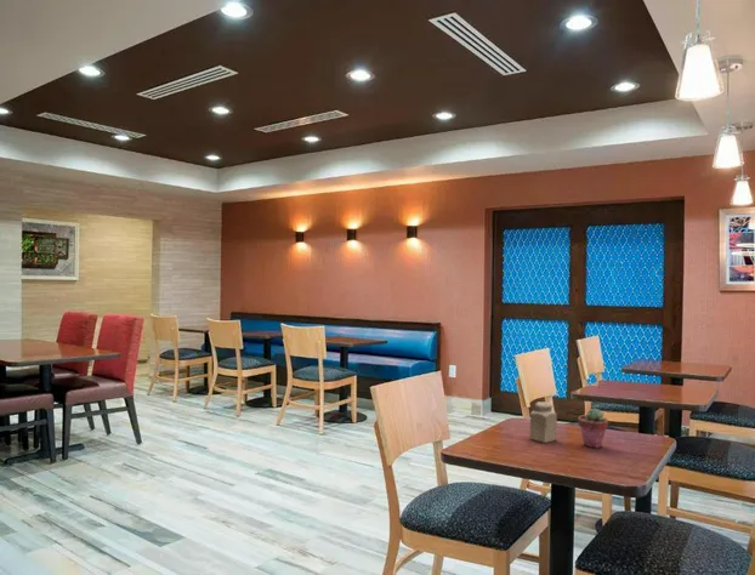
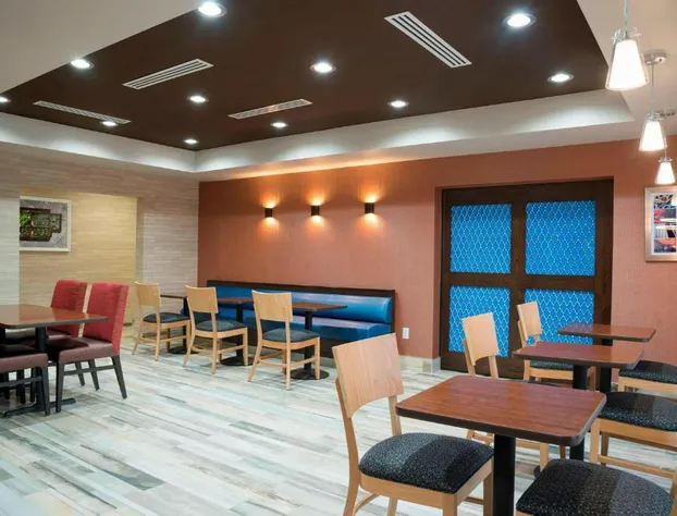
- salt shaker [529,400,558,444]
- potted succulent [577,406,609,449]
